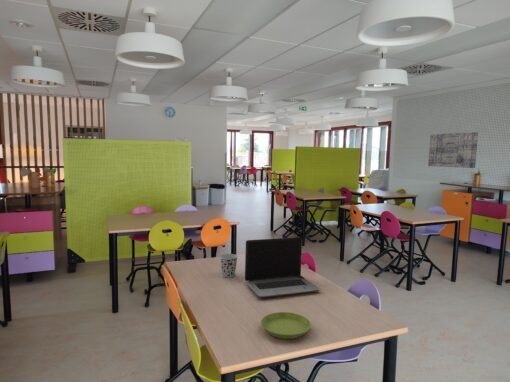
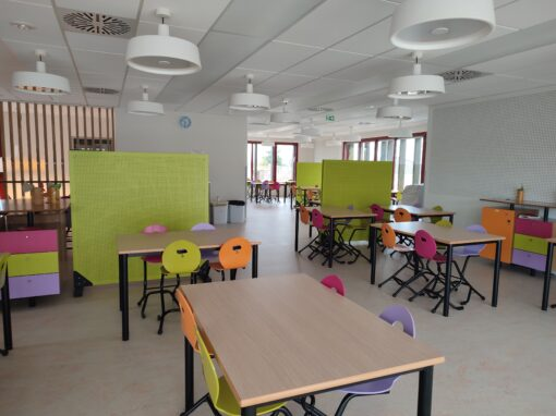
- wall art [427,131,479,169]
- laptop computer [244,236,321,298]
- cup [219,253,239,279]
- saucer [260,311,312,340]
